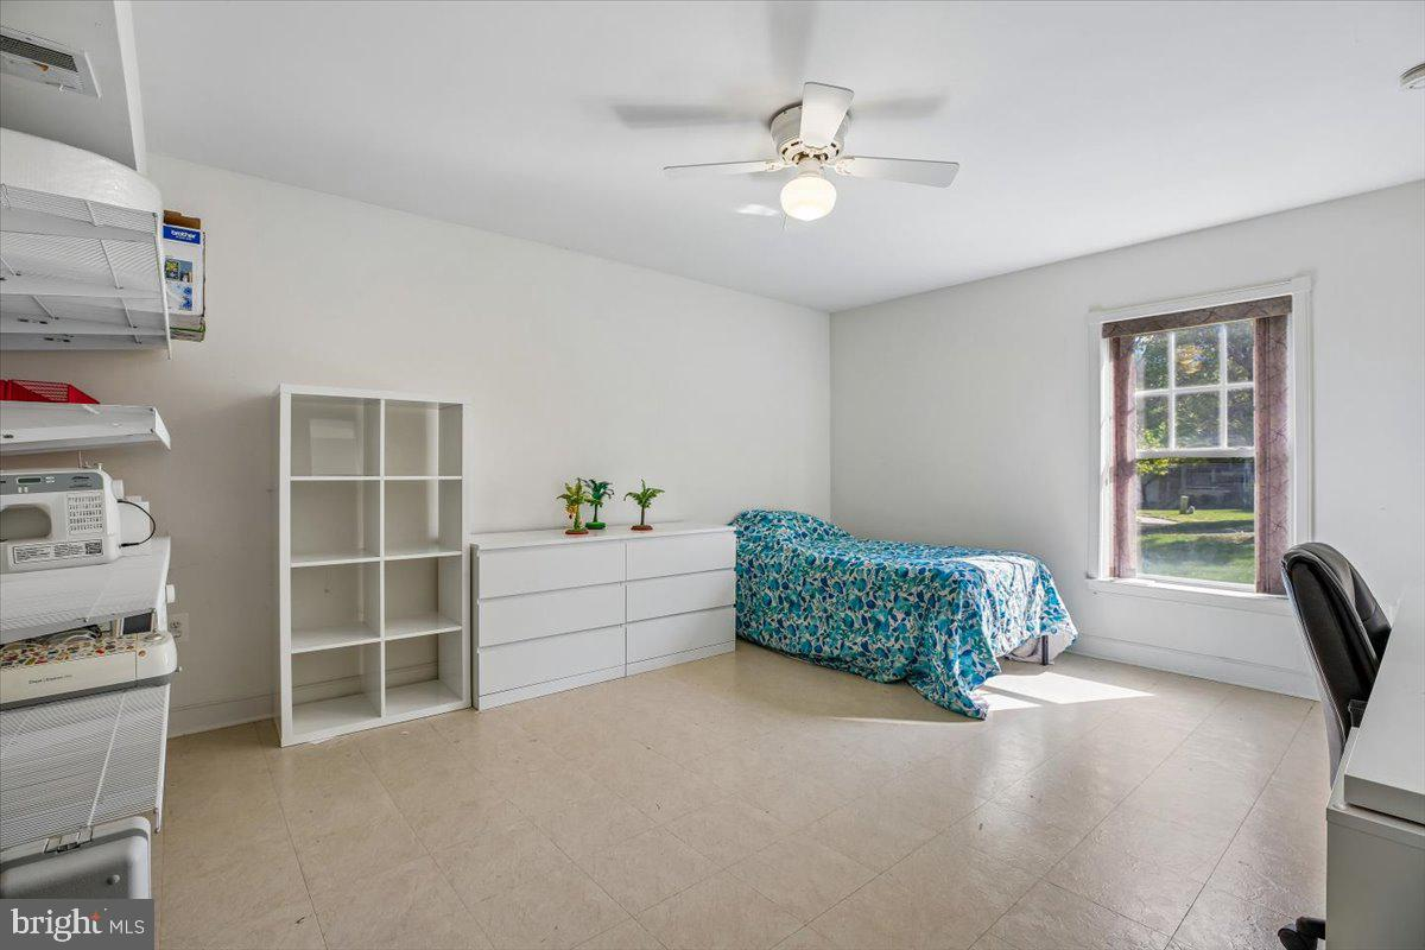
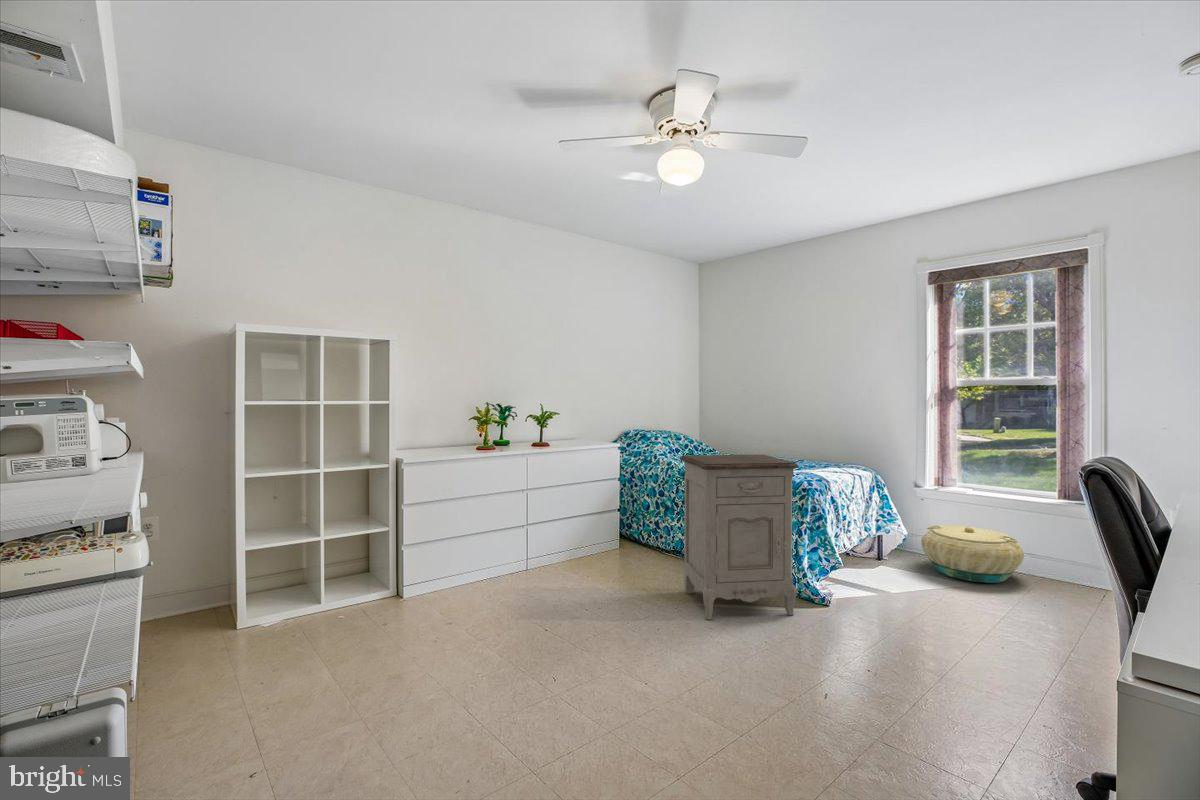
+ basket [920,524,1025,584]
+ nightstand [679,453,800,621]
